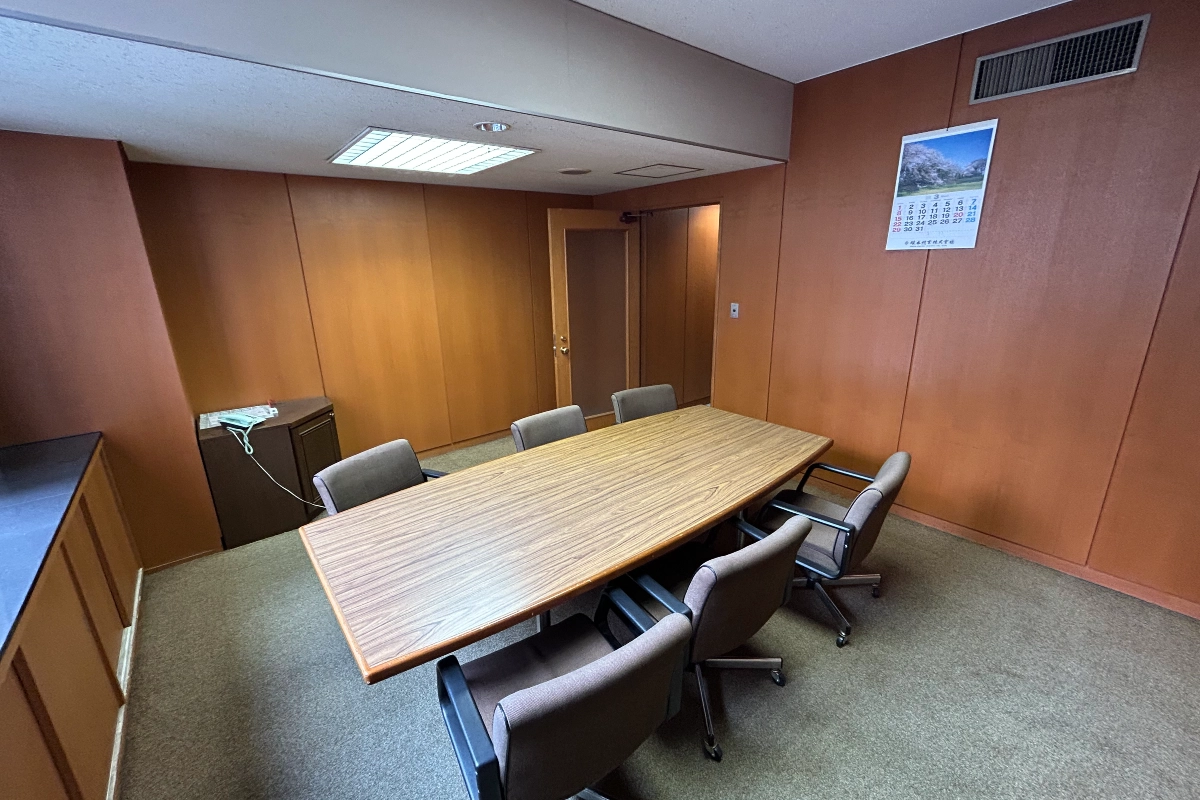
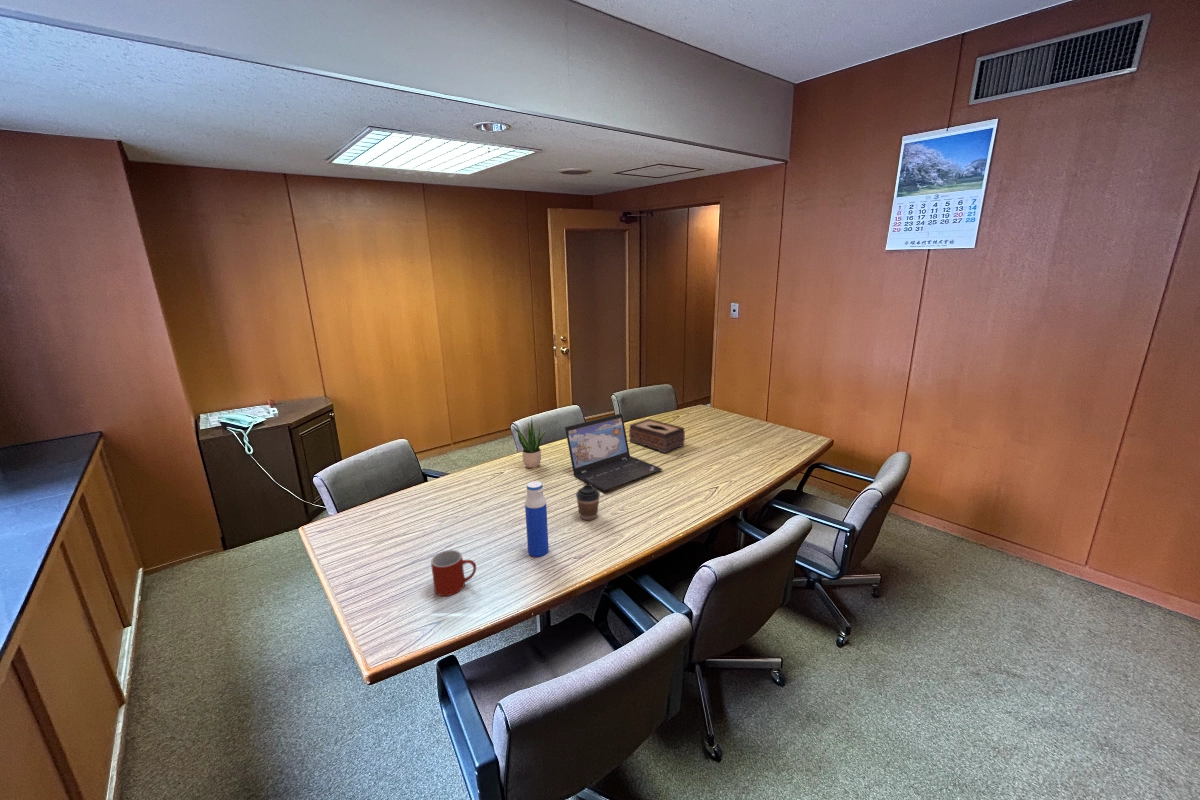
+ mug [430,549,477,597]
+ laptop [564,412,663,492]
+ water bottle [524,480,550,558]
+ potted plant [510,418,549,469]
+ coffee cup [575,483,601,521]
+ tissue box [628,418,686,454]
